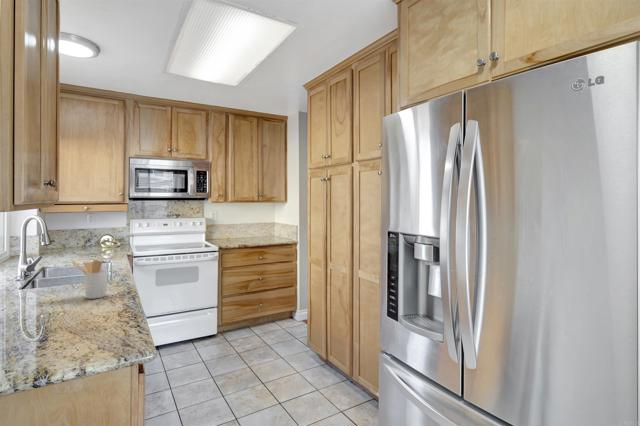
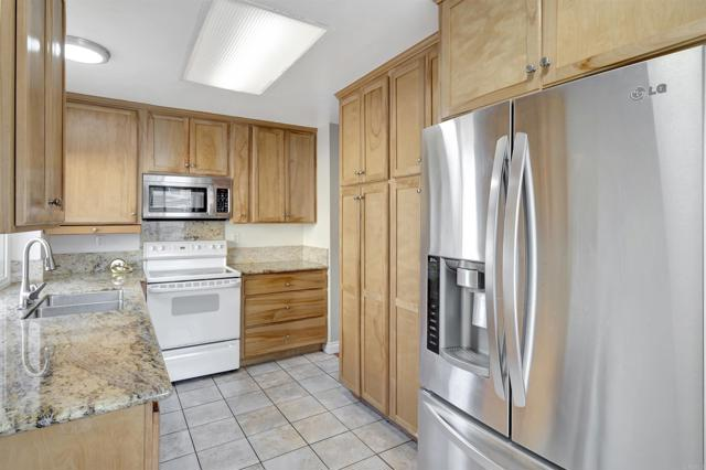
- utensil holder [71,259,109,300]
